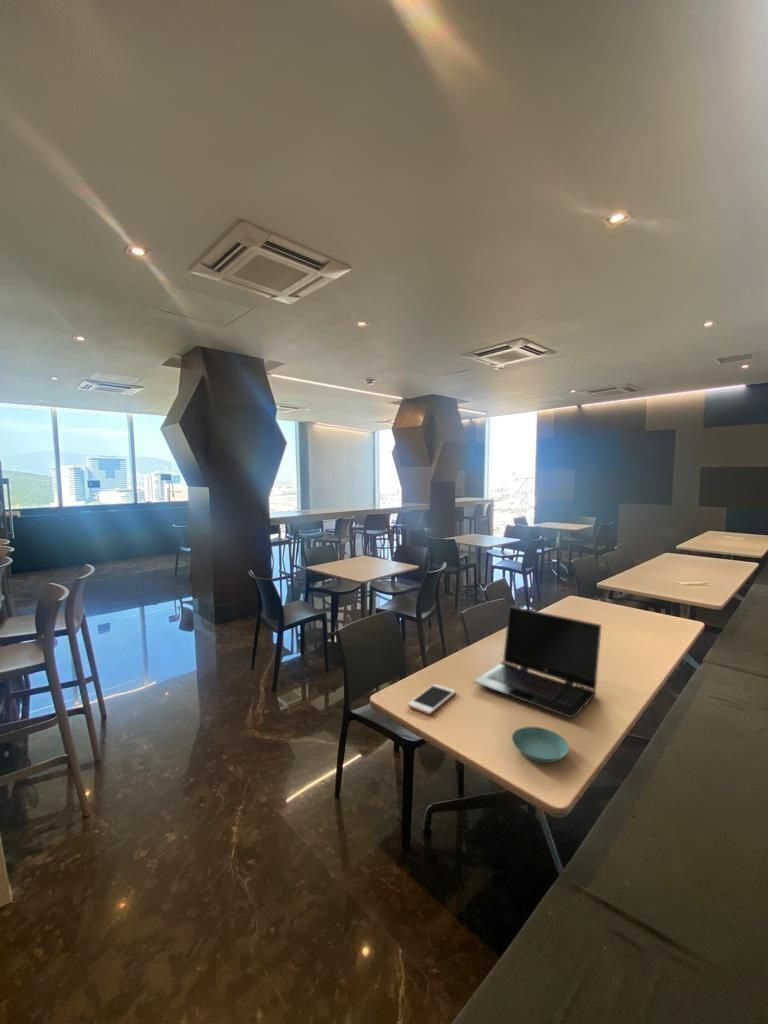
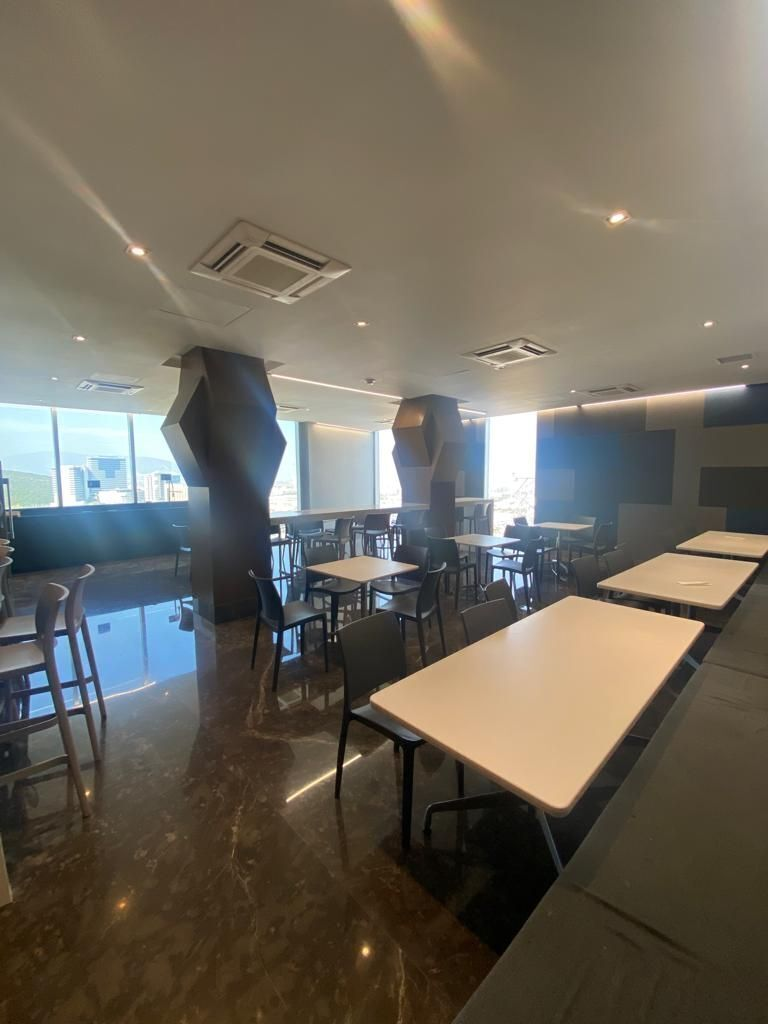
- saucer [511,726,570,764]
- cell phone [407,683,457,715]
- laptop computer [473,605,602,719]
